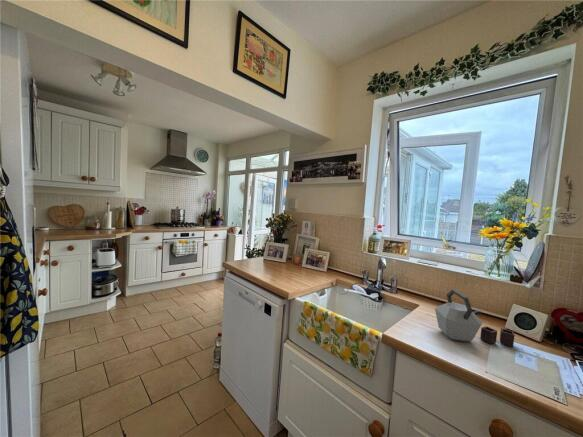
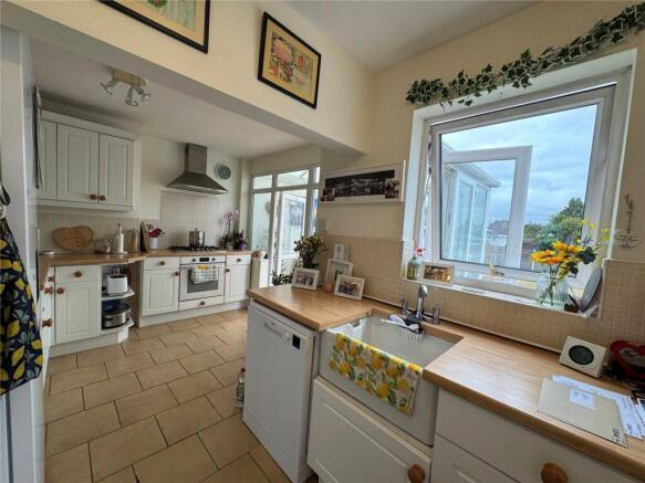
- kettle [434,289,516,348]
